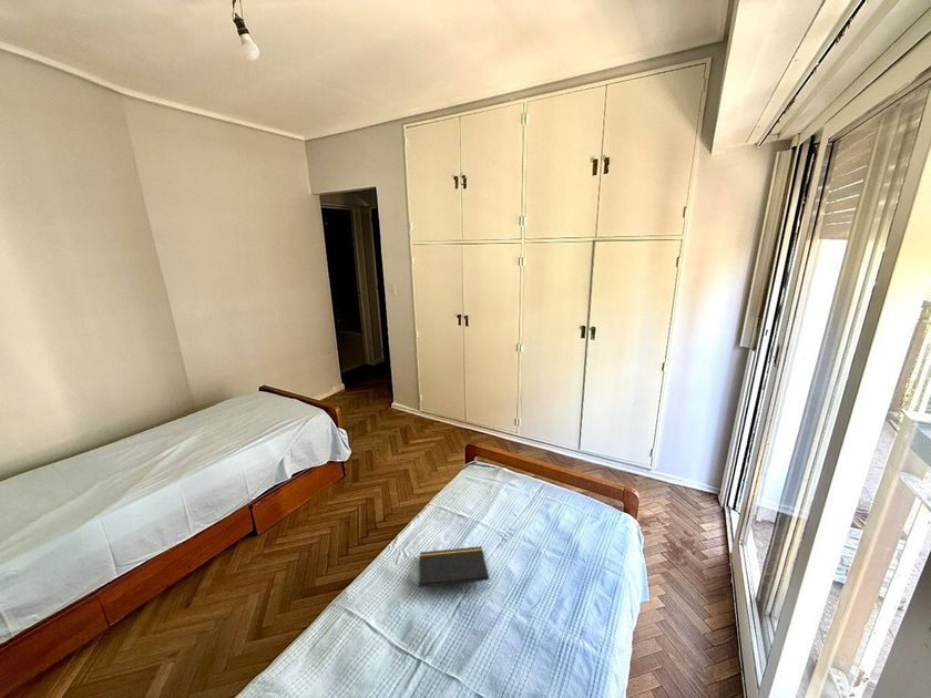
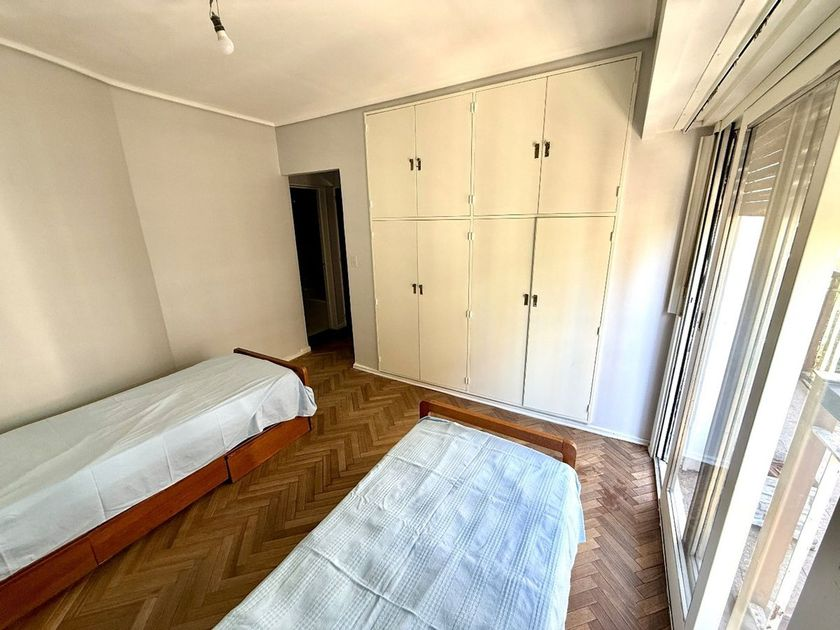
- notepad [418,545,492,588]
